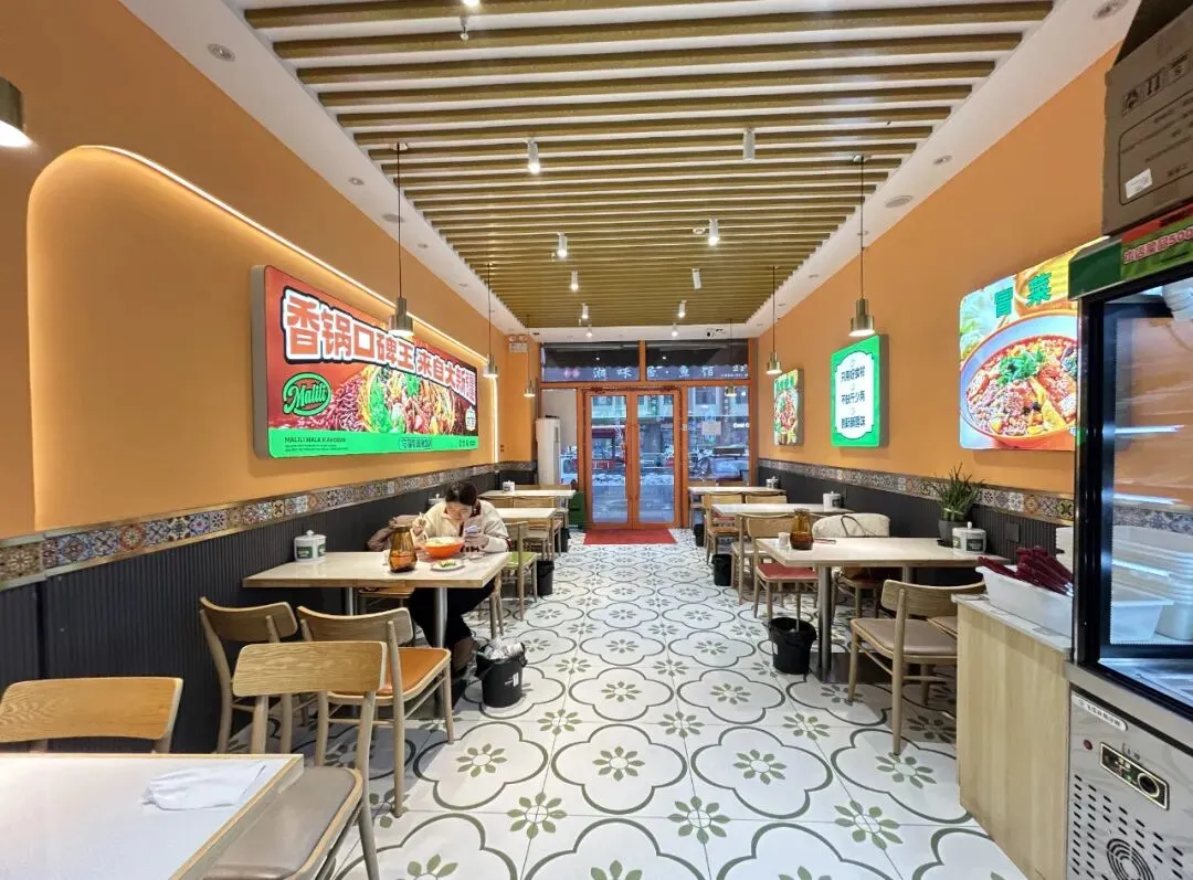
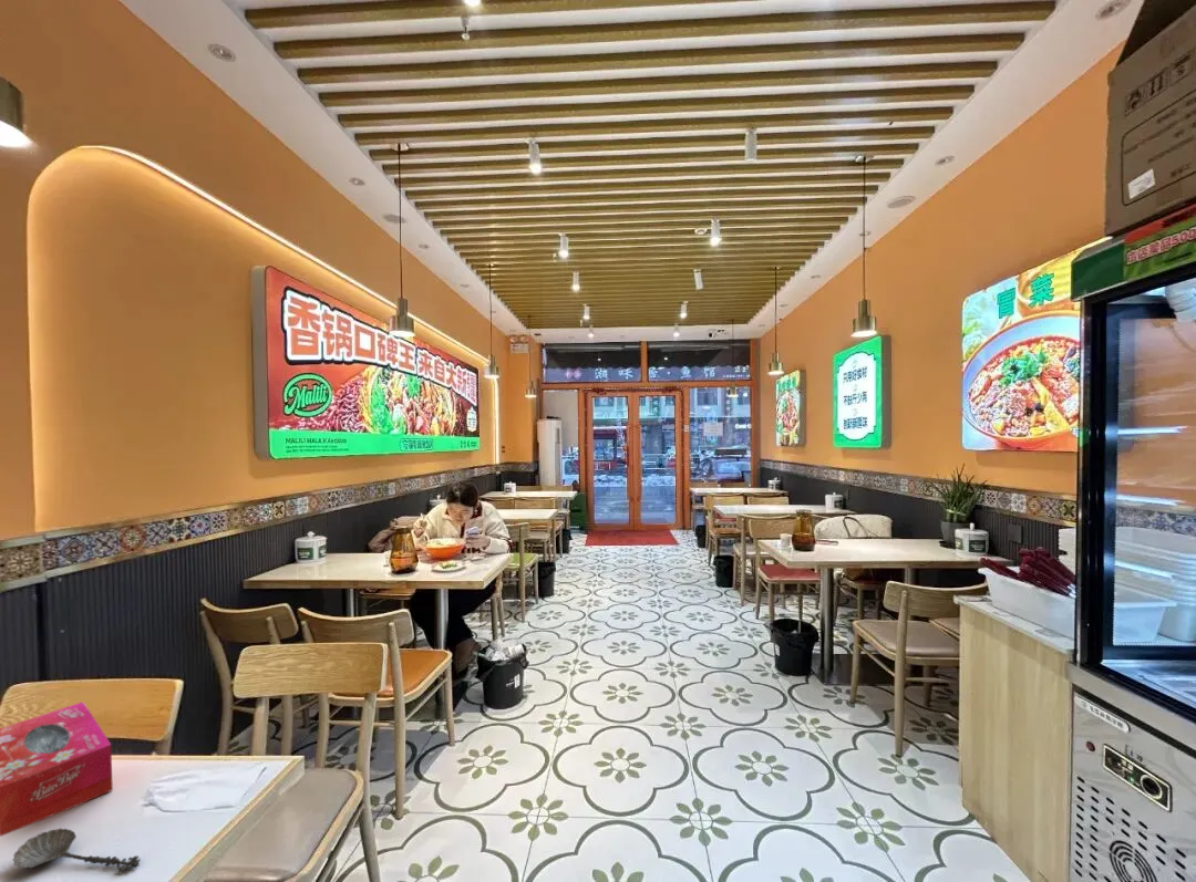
+ spoon [12,828,142,873]
+ tissue box [0,701,114,838]
